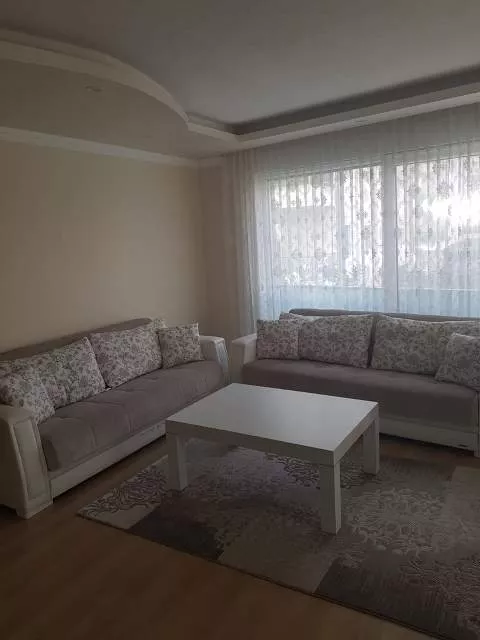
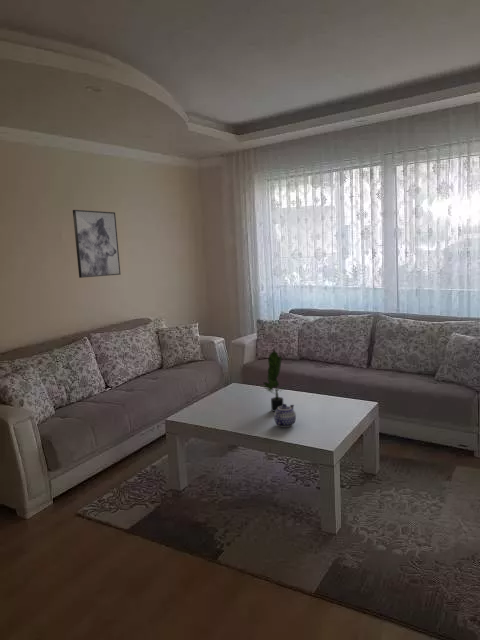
+ teapot [273,403,297,428]
+ wall art [72,209,122,279]
+ potted plant [259,349,288,413]
